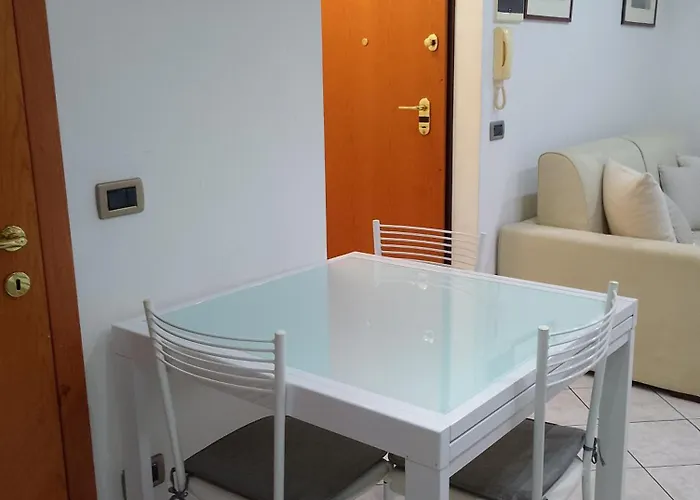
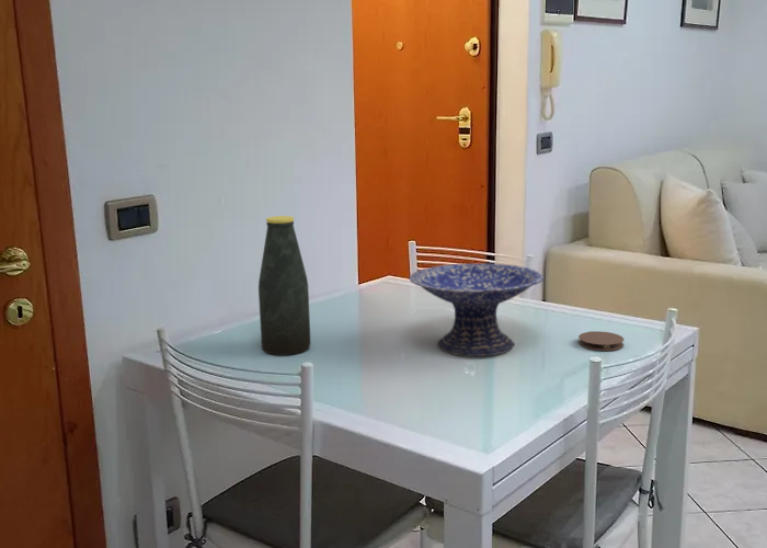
+ decorative bowl [409,262,545,357]
+ bottle [257,215,311,356]
+ coaster [577,330,625,352]
